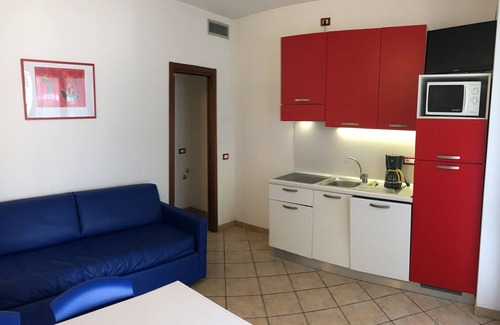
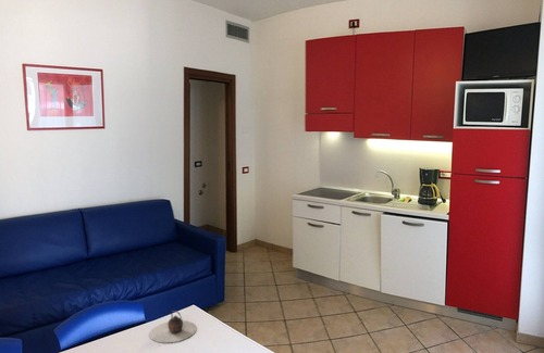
+ teapot [149,310,198,343]
